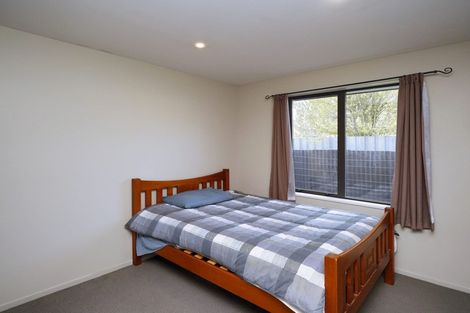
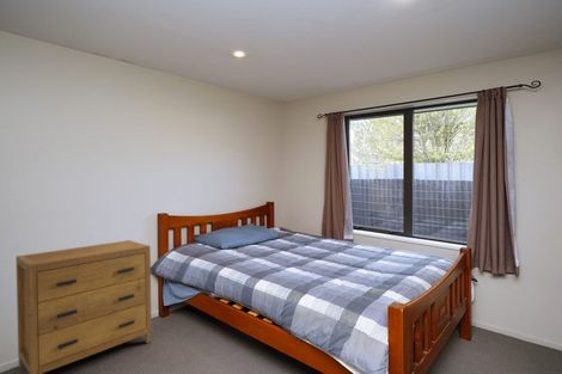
+ dresser [16,239,153,374]
